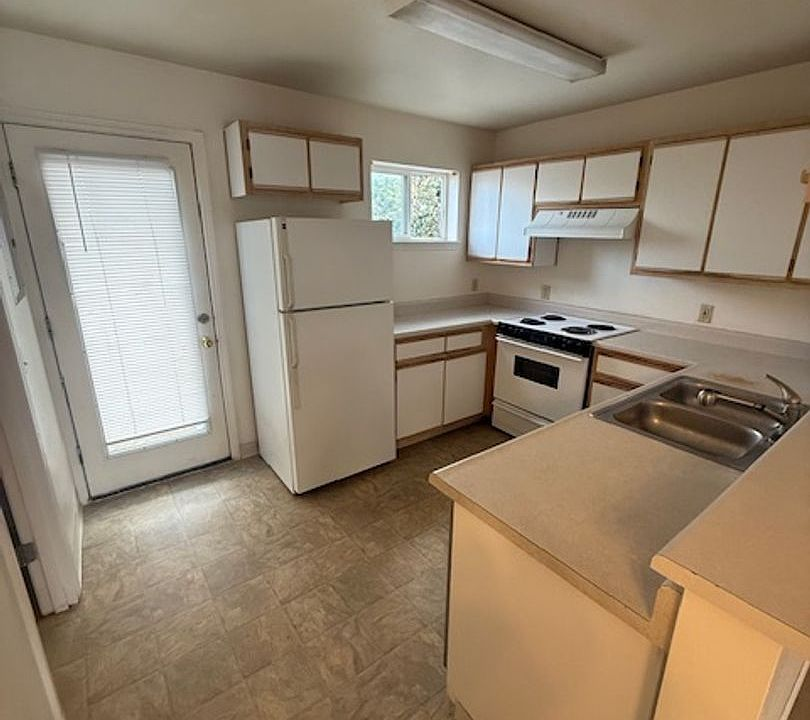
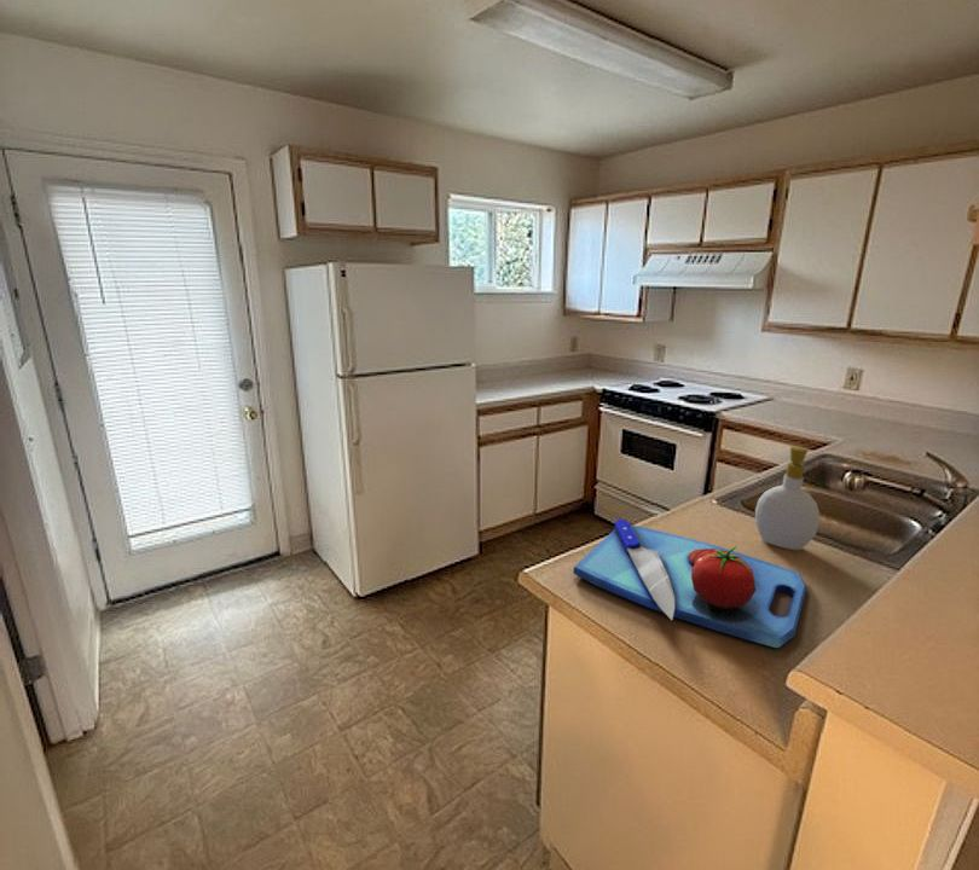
+ chopping board [572,518,807,649]
+ soap bottle [754,445,821,551]
